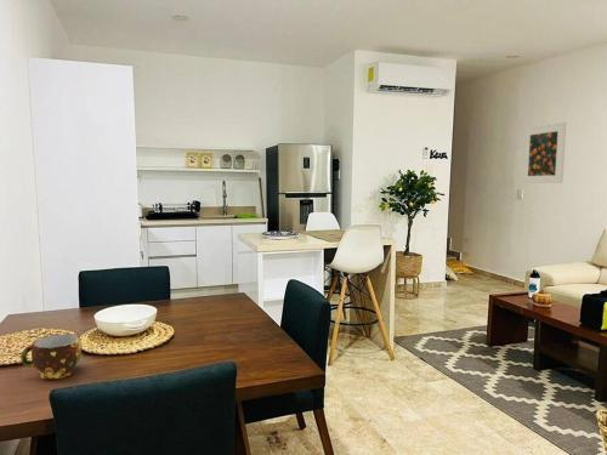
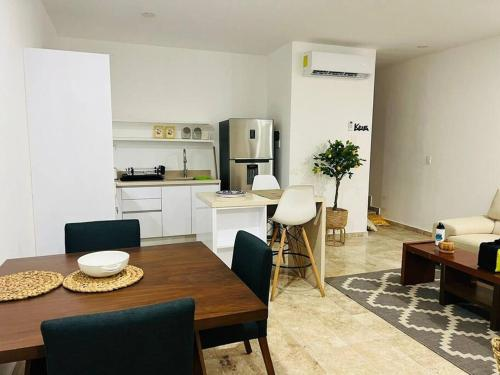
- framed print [521,121,567,184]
- cup [19,332,83,381]
